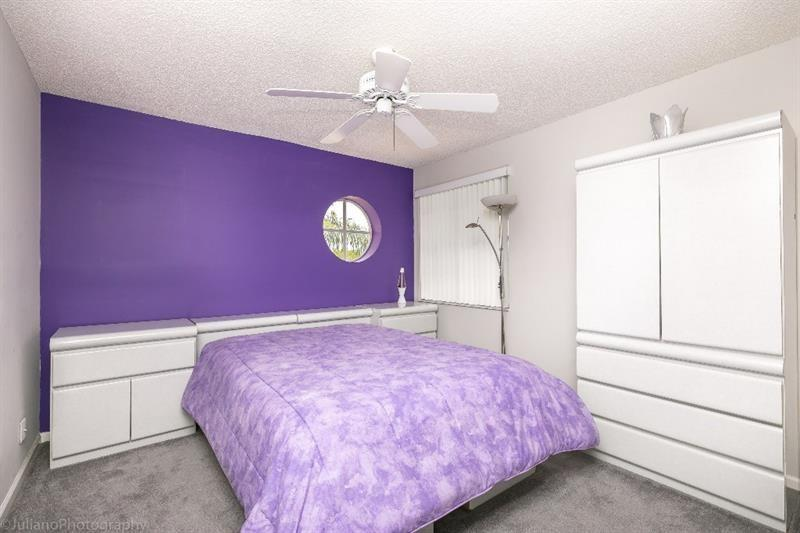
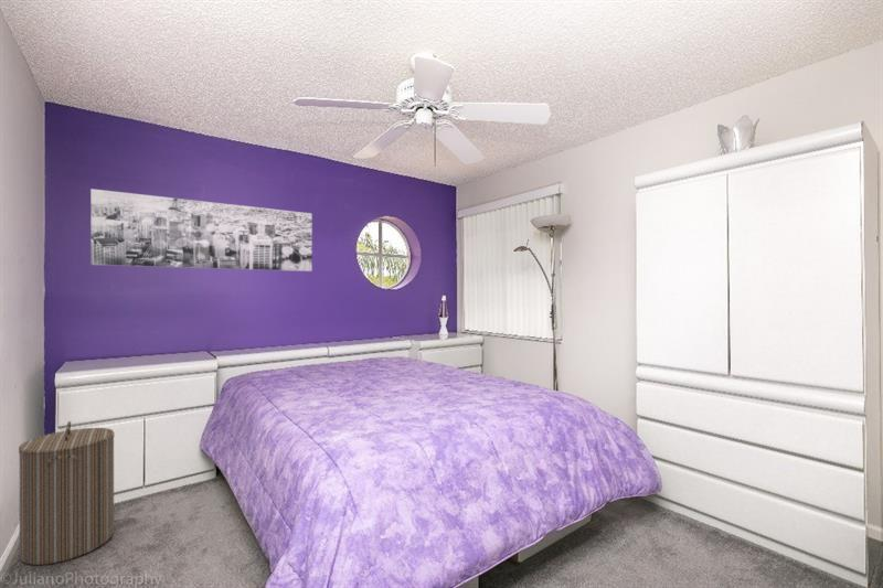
+ laundry hamper [18,420,116,566]
+ wall art [89,188,313,272]
